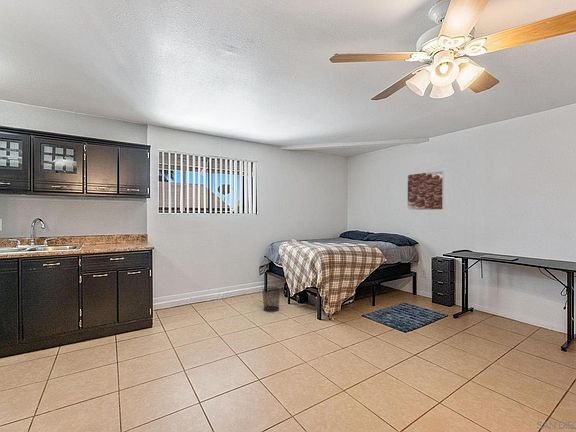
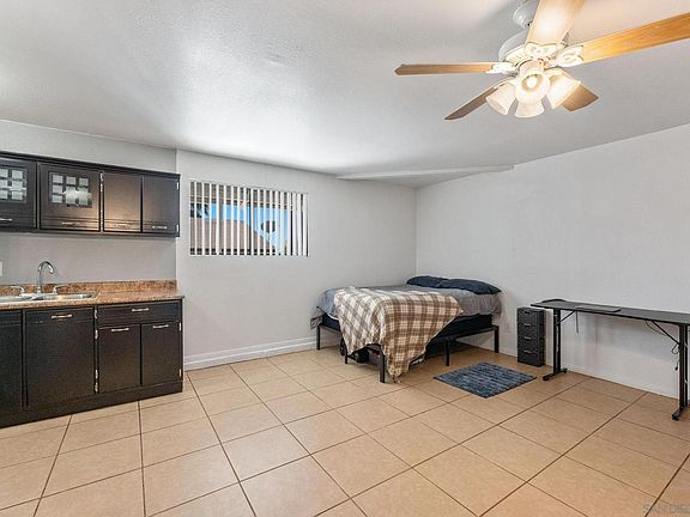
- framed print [406,169,445,211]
- waste bin [261,286,282,313]
